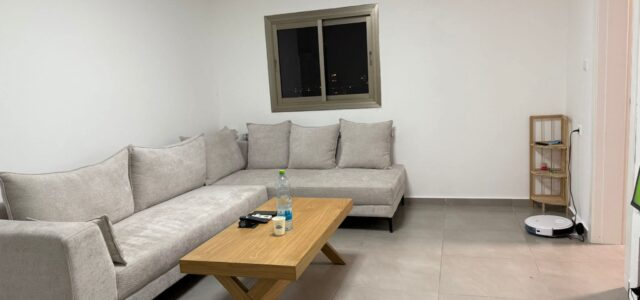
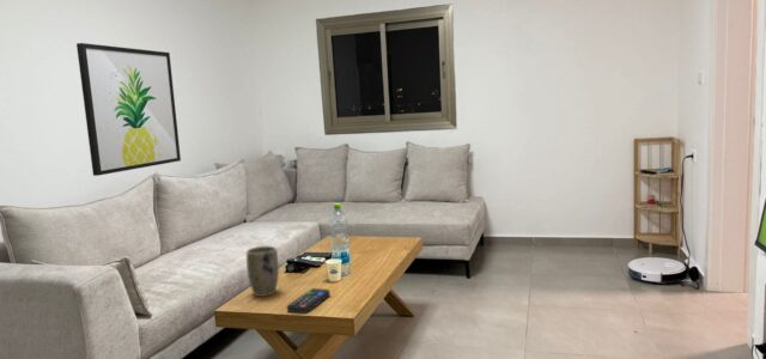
+ wall art [75,42,182,177]
+ plant pot [245,245,280,298]
+ remote control [286,287,332,315]
